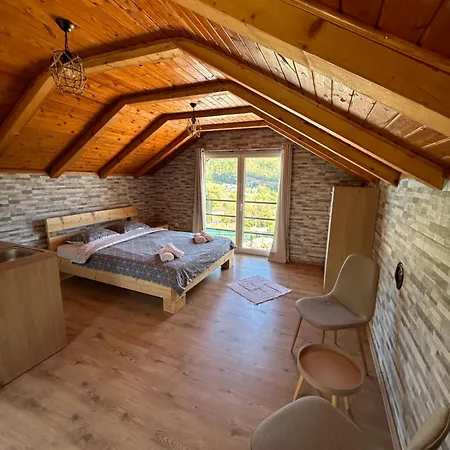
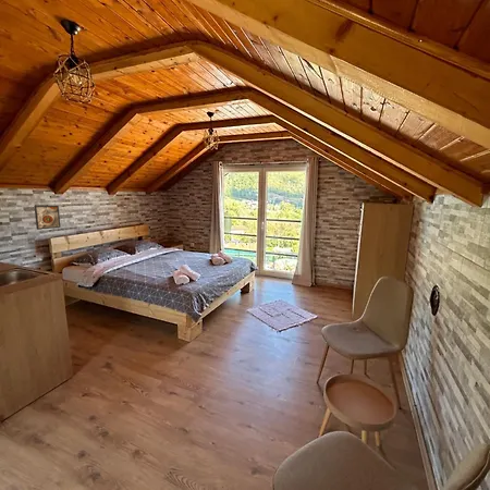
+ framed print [33,205,61,231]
